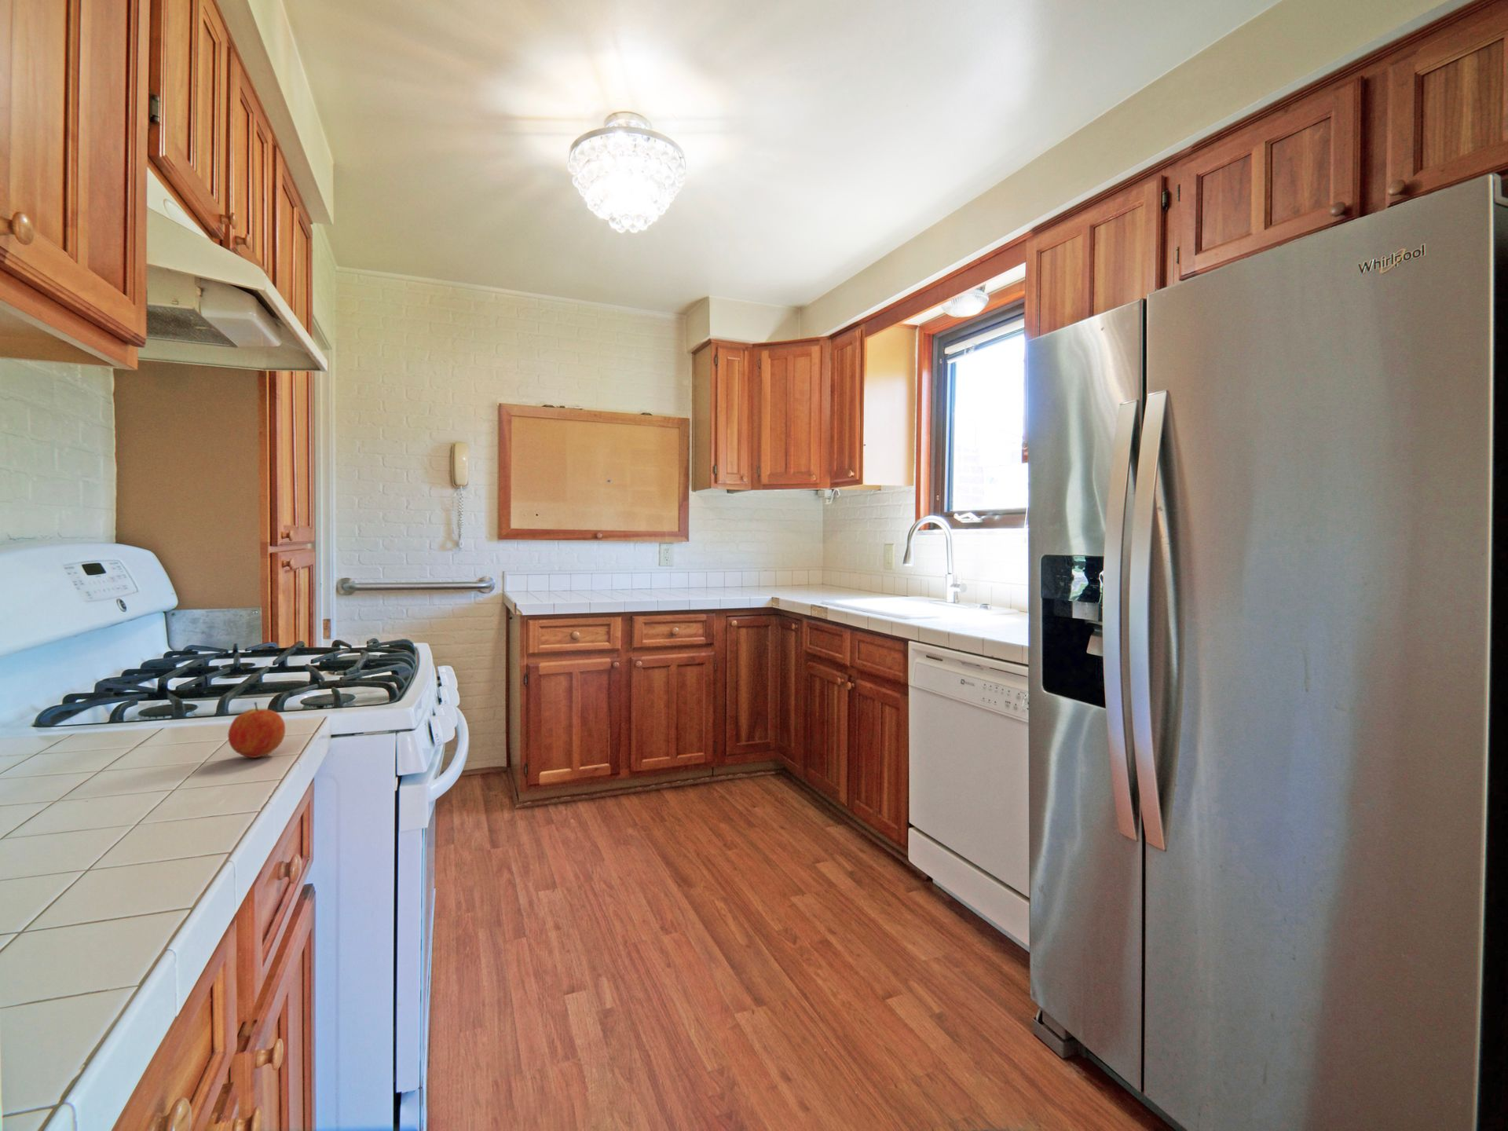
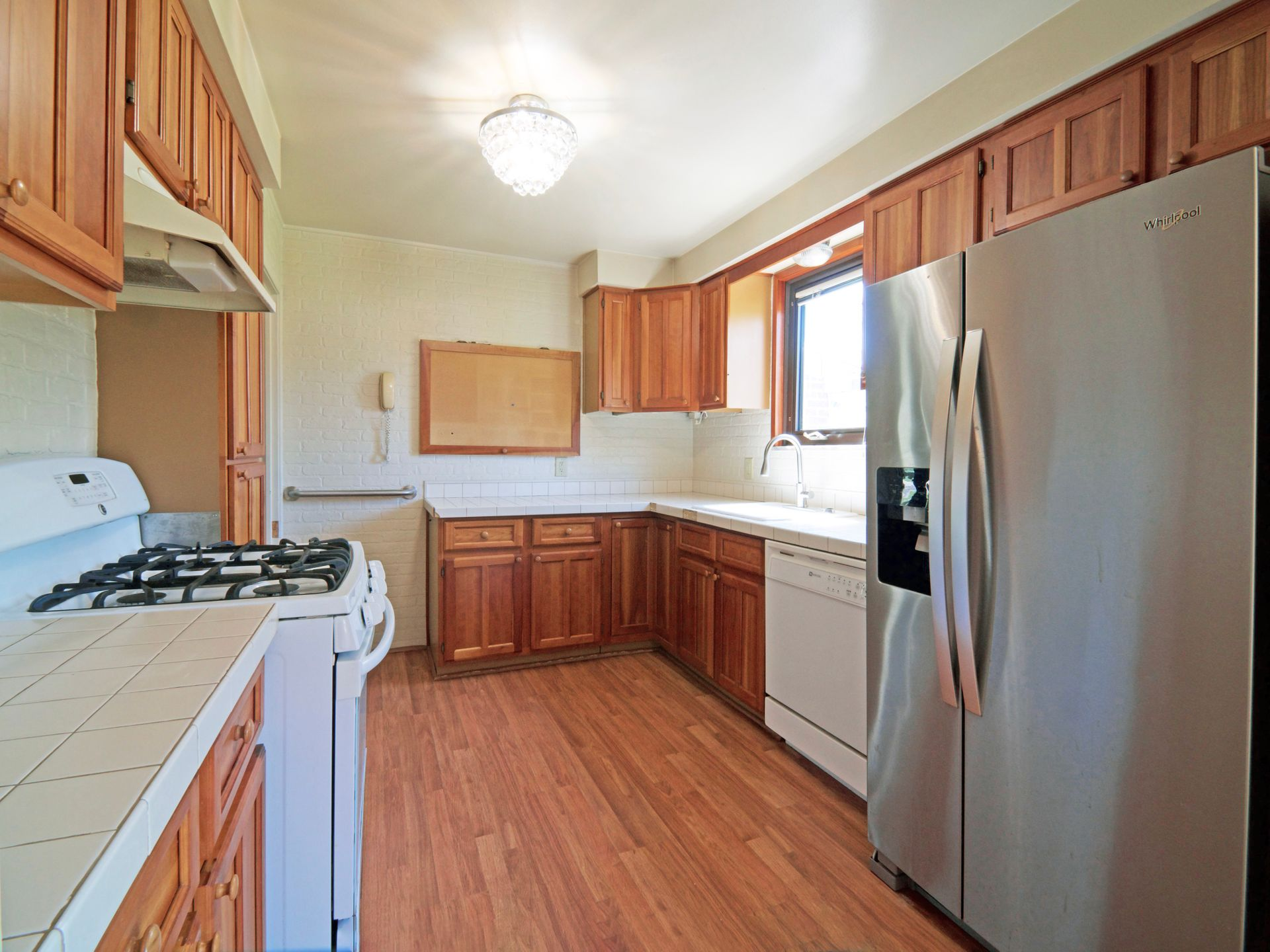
- fruit [227,701,286,759]
